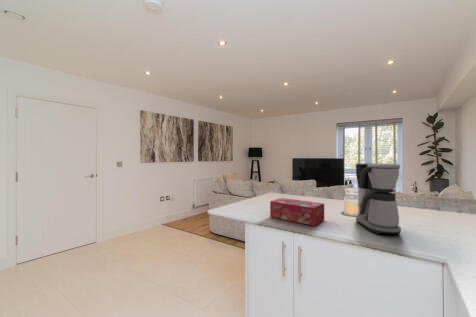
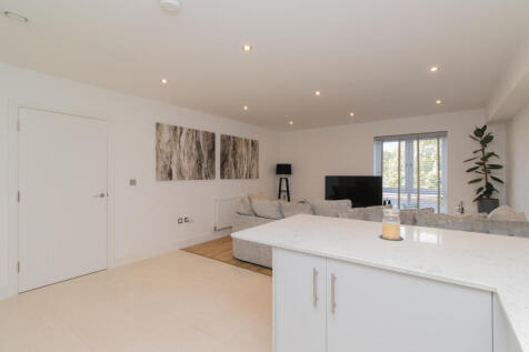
- coffee maker [355,162,402,235]
- tissue box [269,197,325,227]
